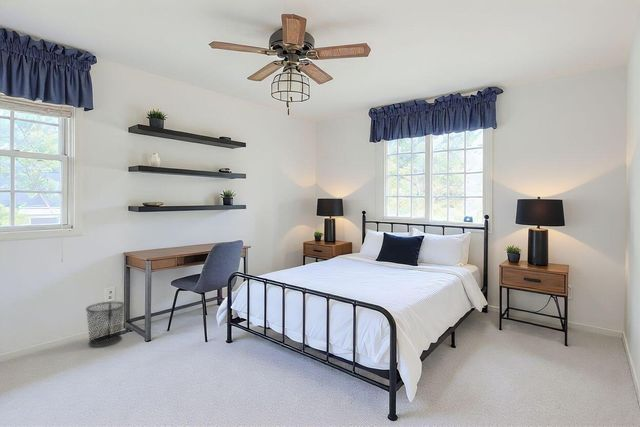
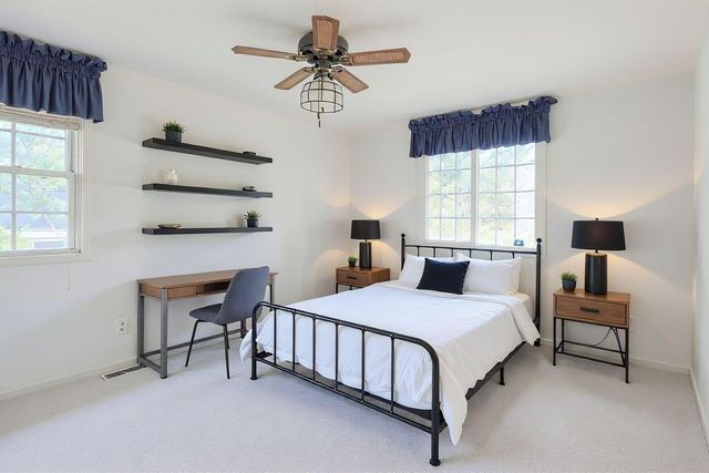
- waste bin [85,301,126,348]
